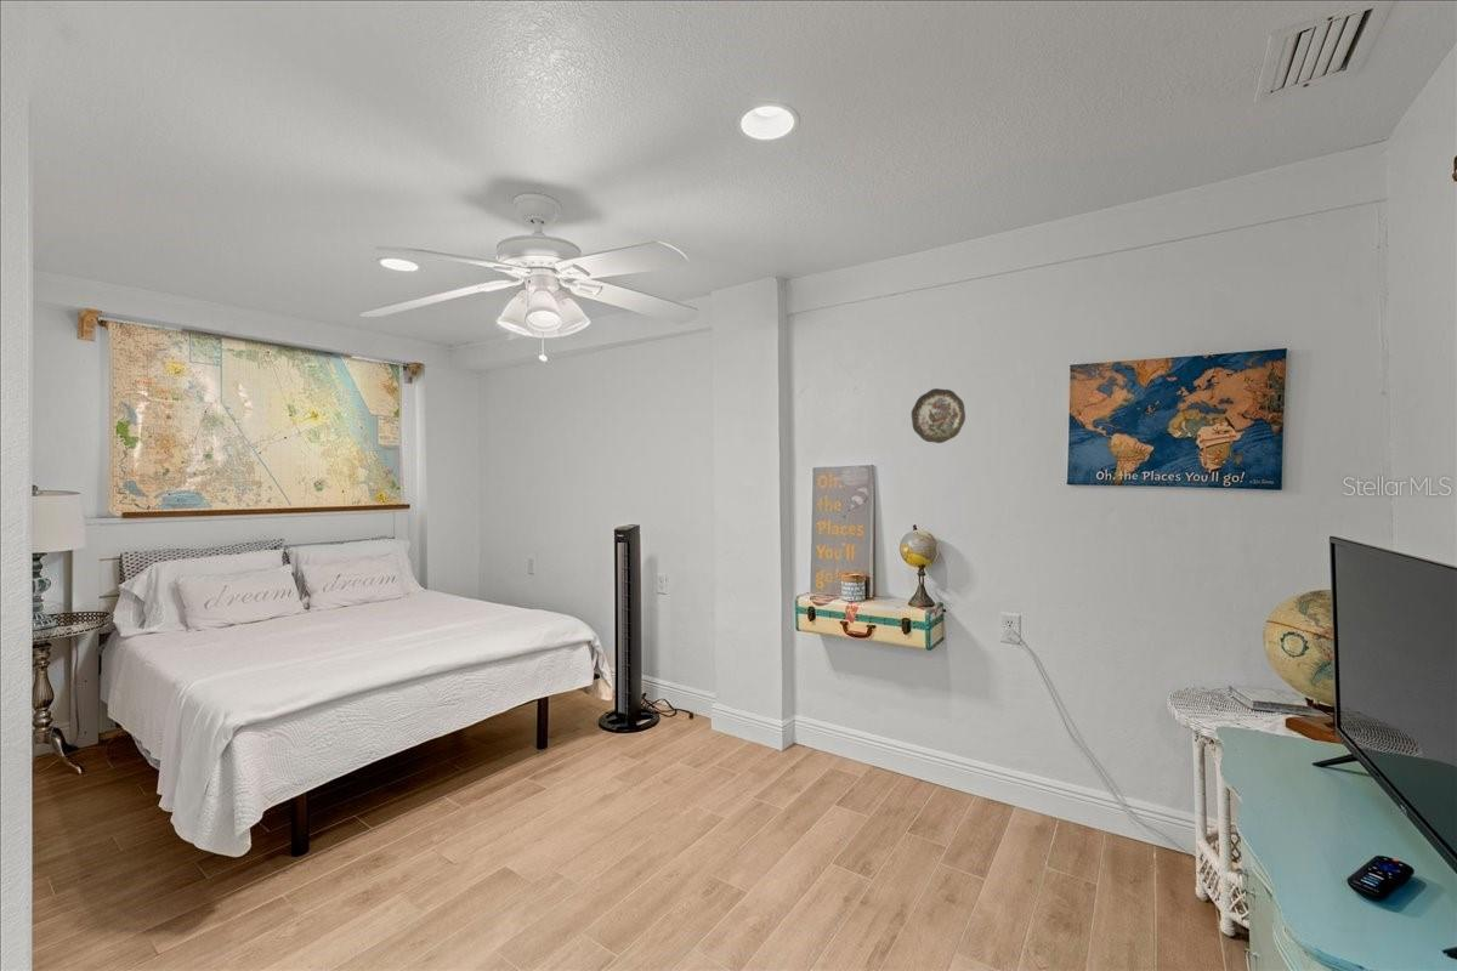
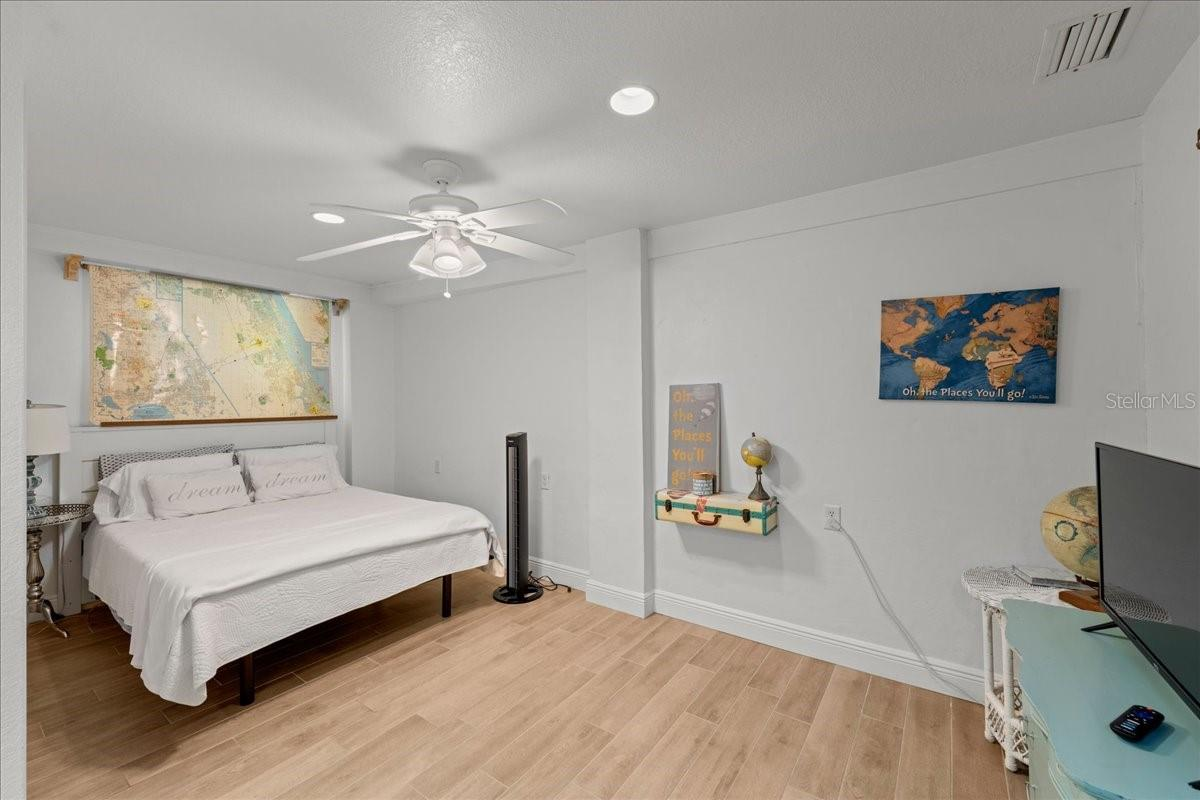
- decorative plate [911,387,966,444]
